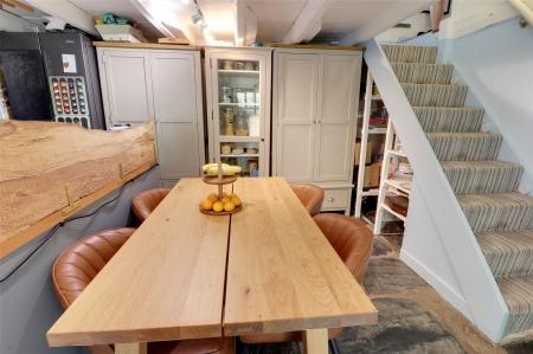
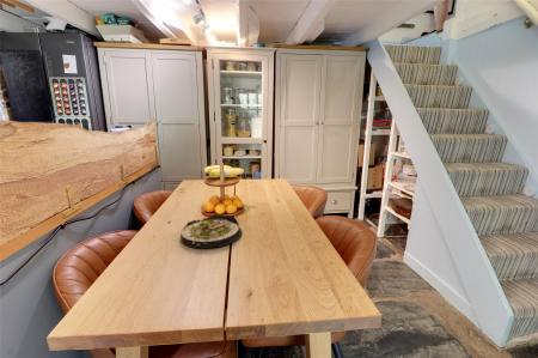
+ salad plate [179,213,243,249]
